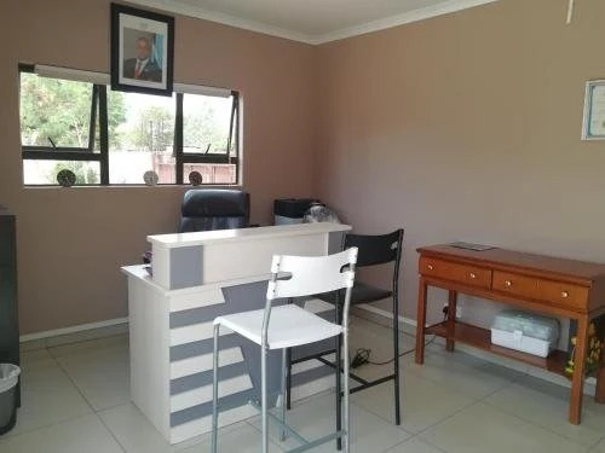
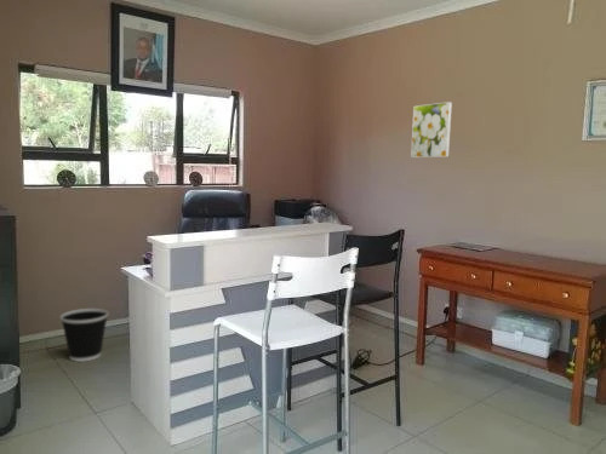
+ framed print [410,100,453,159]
+ wastebasket [59,308,109,363]
